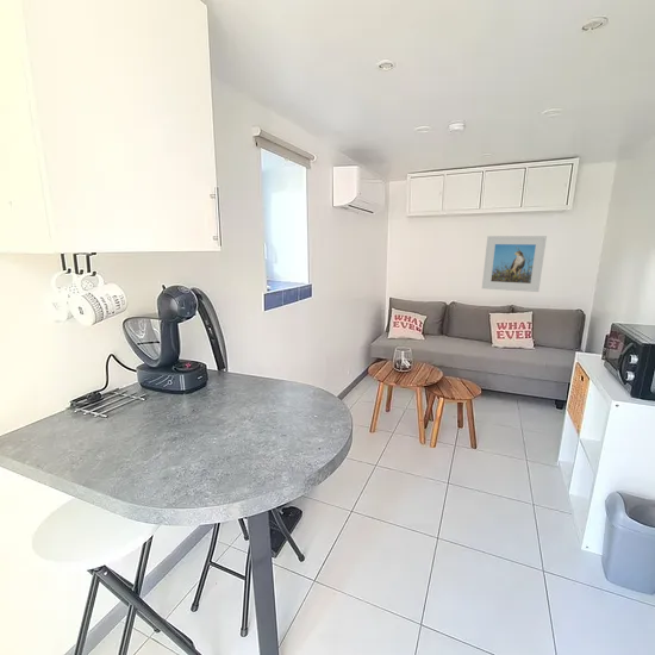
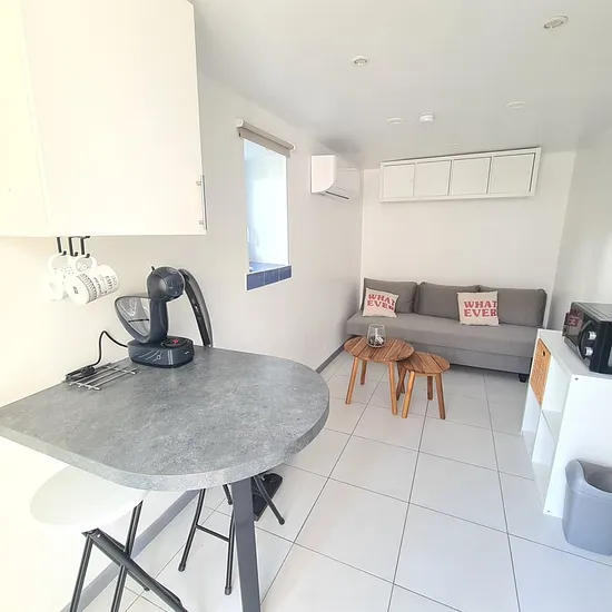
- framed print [481,235,548,293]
